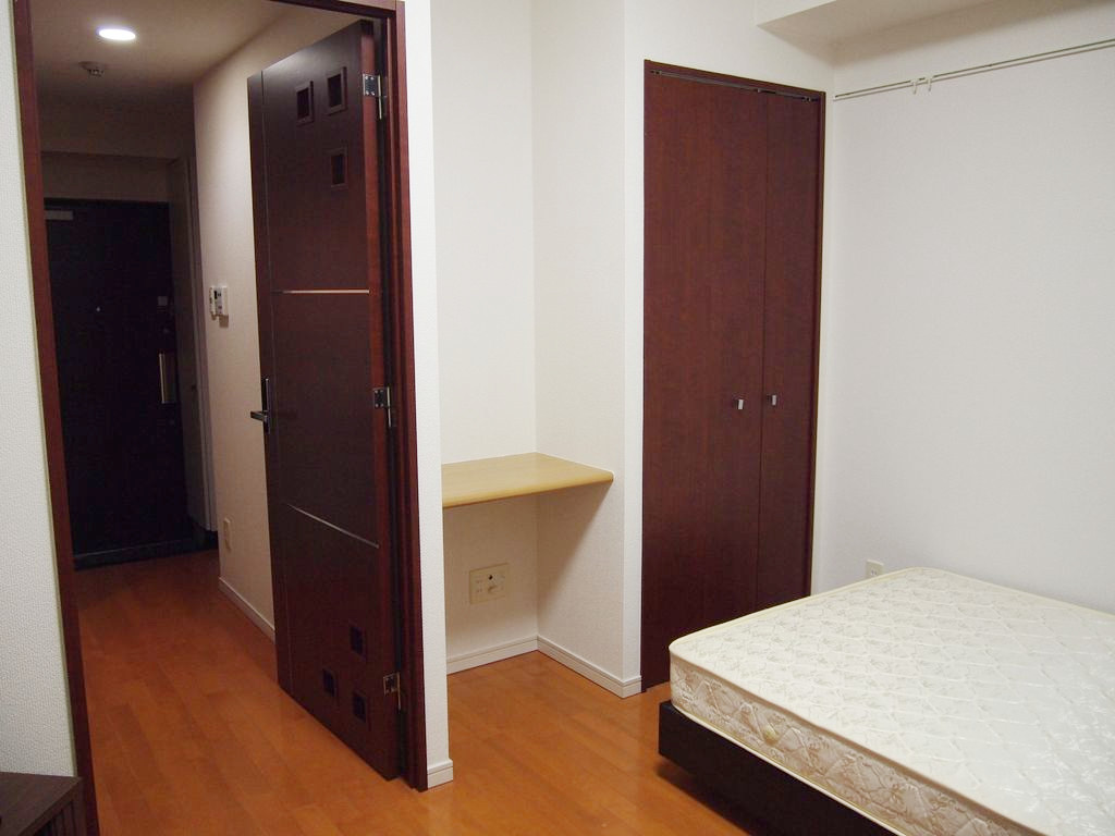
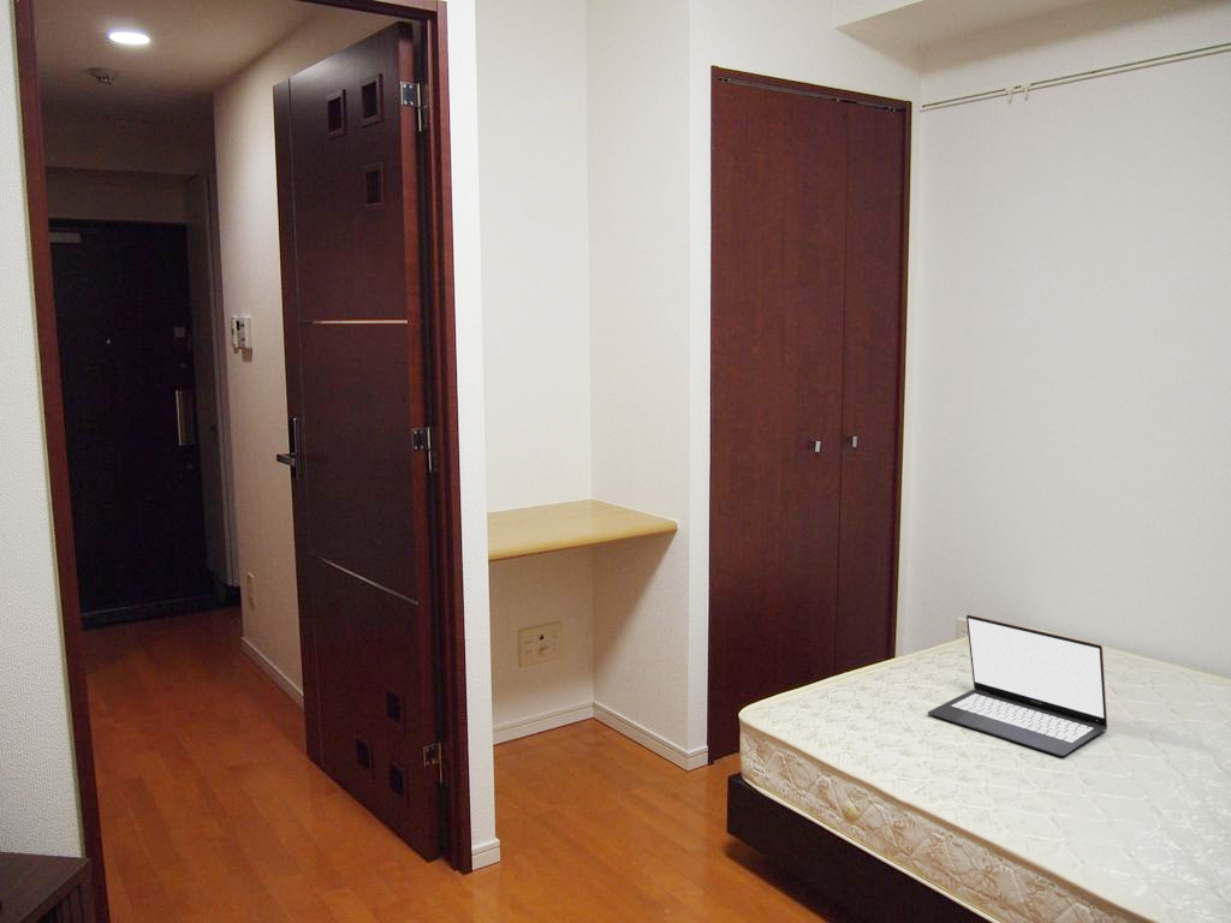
+ laptop [927,613,1108,757]
